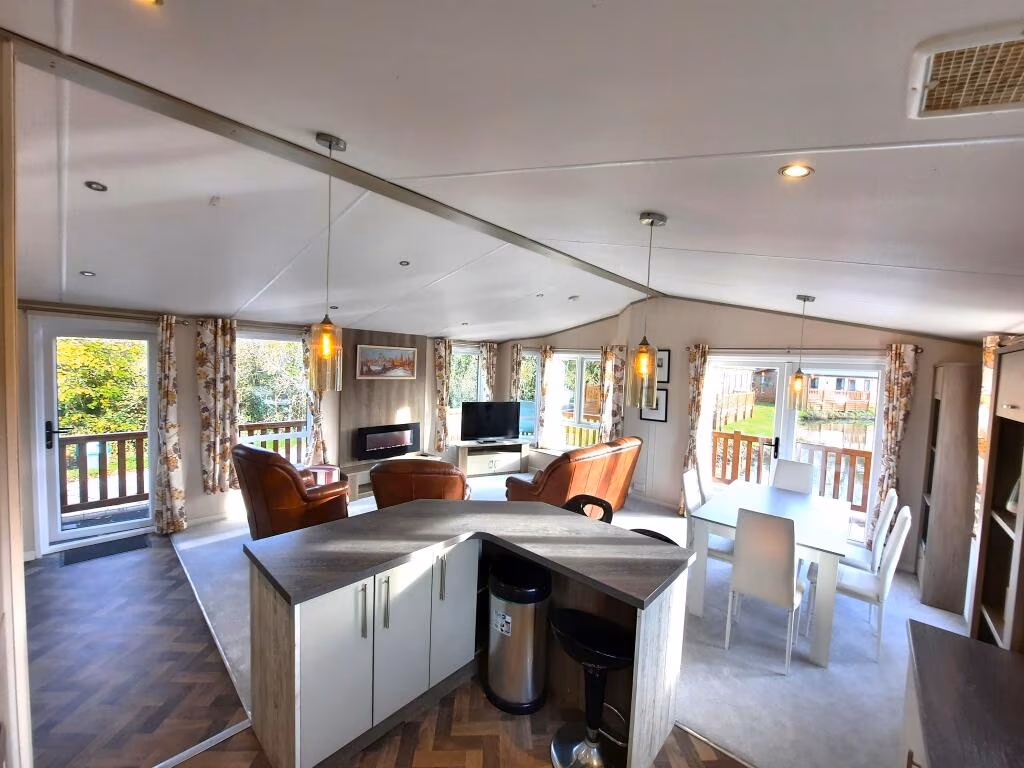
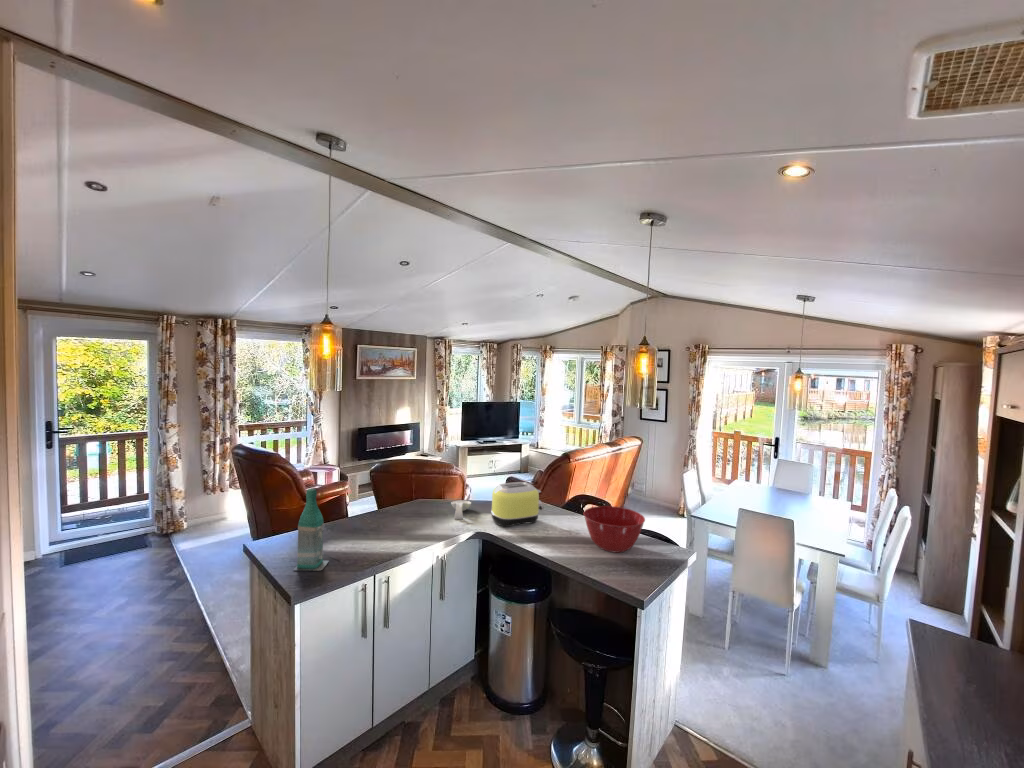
+ bottle [293,487,330,572]
+ mixing bowl [583,505,646,554]
+ spoon rest [450,500,472,520]
+ toaster [490,481,544,528]
